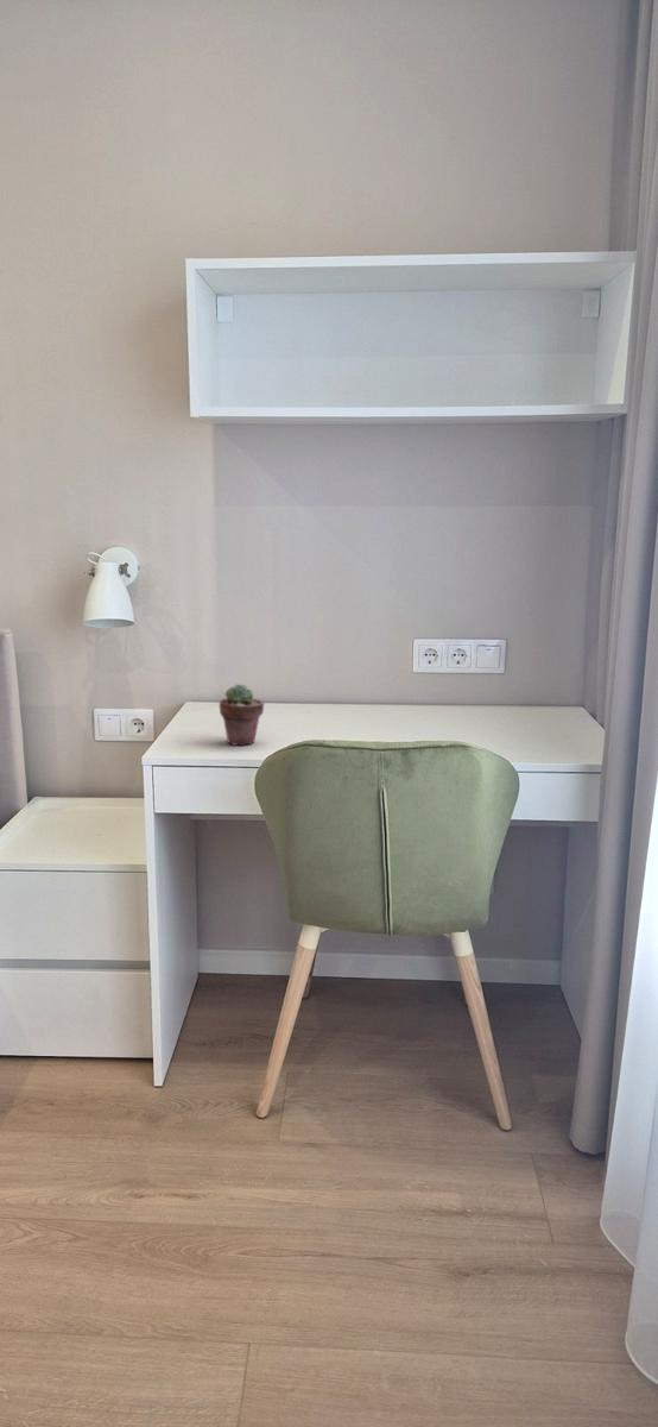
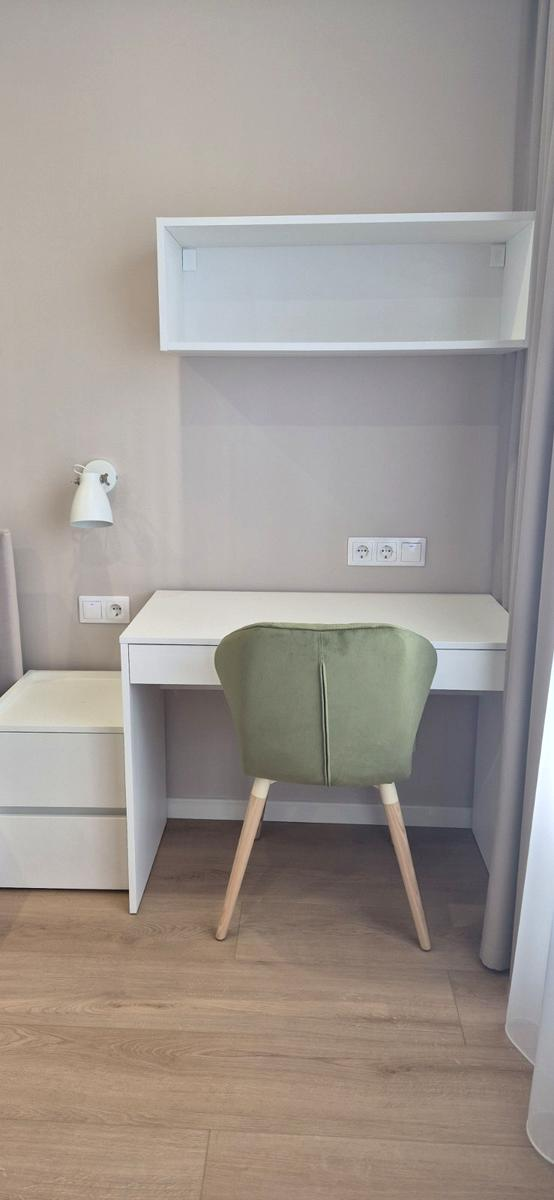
- potted succulent [219,683,265,747]
